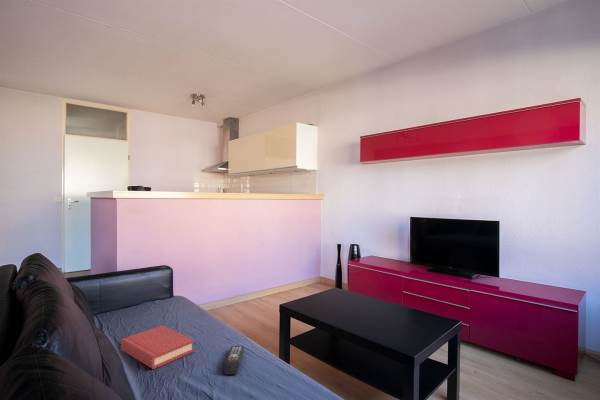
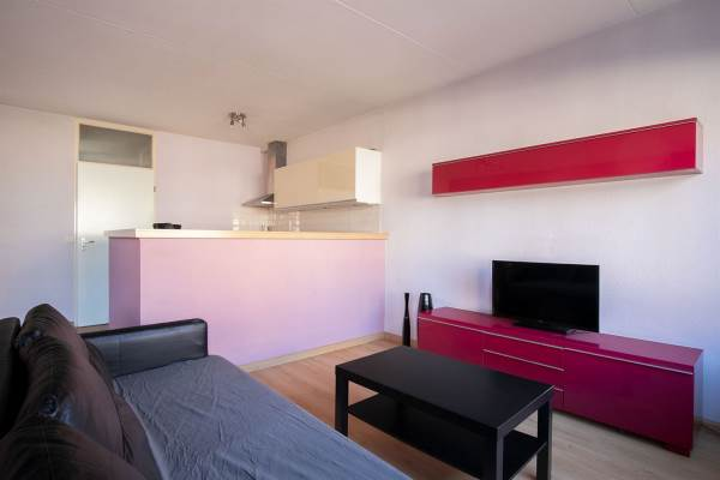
- remote control [223,345,245,375]
- hardback book [120,325,195,370]
